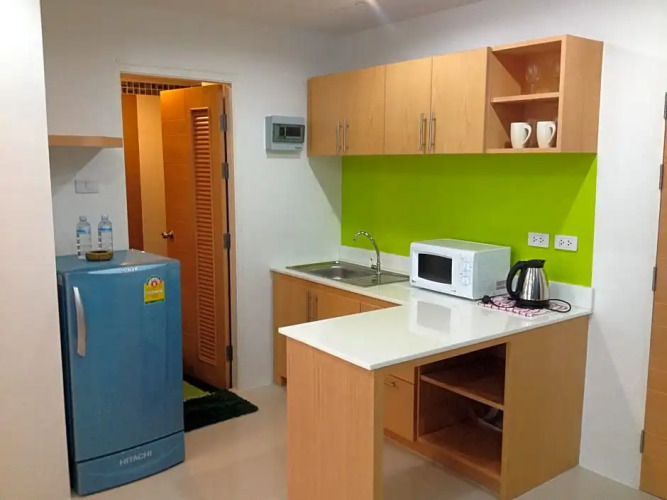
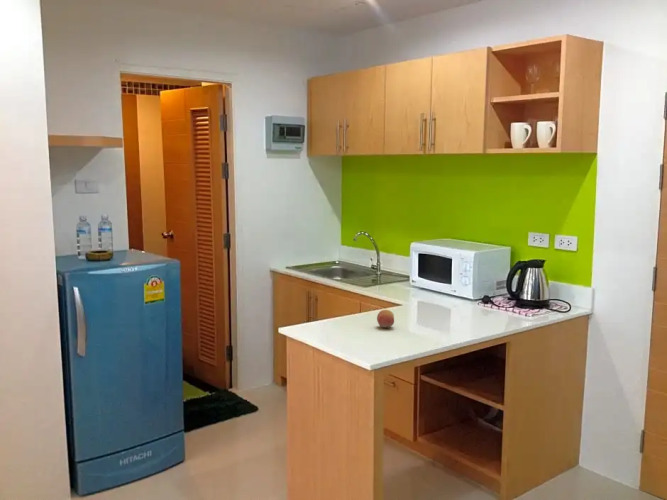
+ fruit [376,309,395,329]
